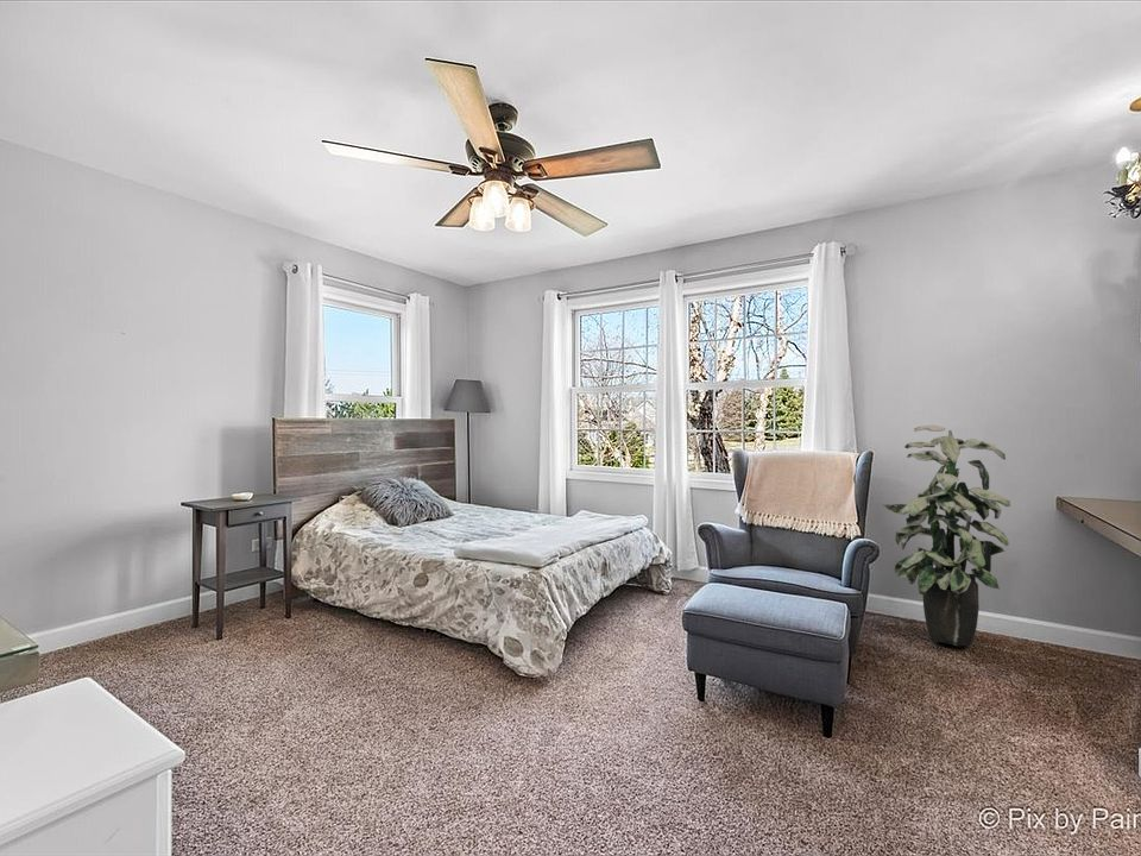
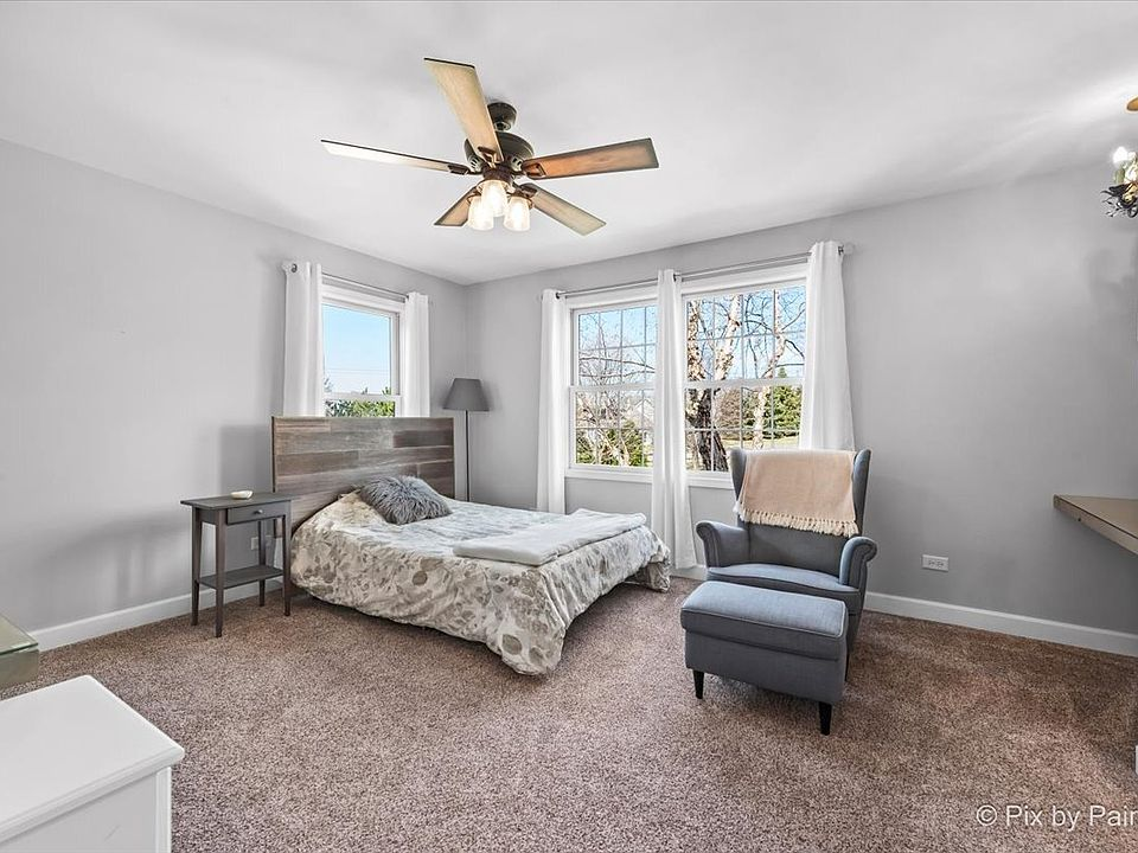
- indoor plant [882,424,1011,647]
